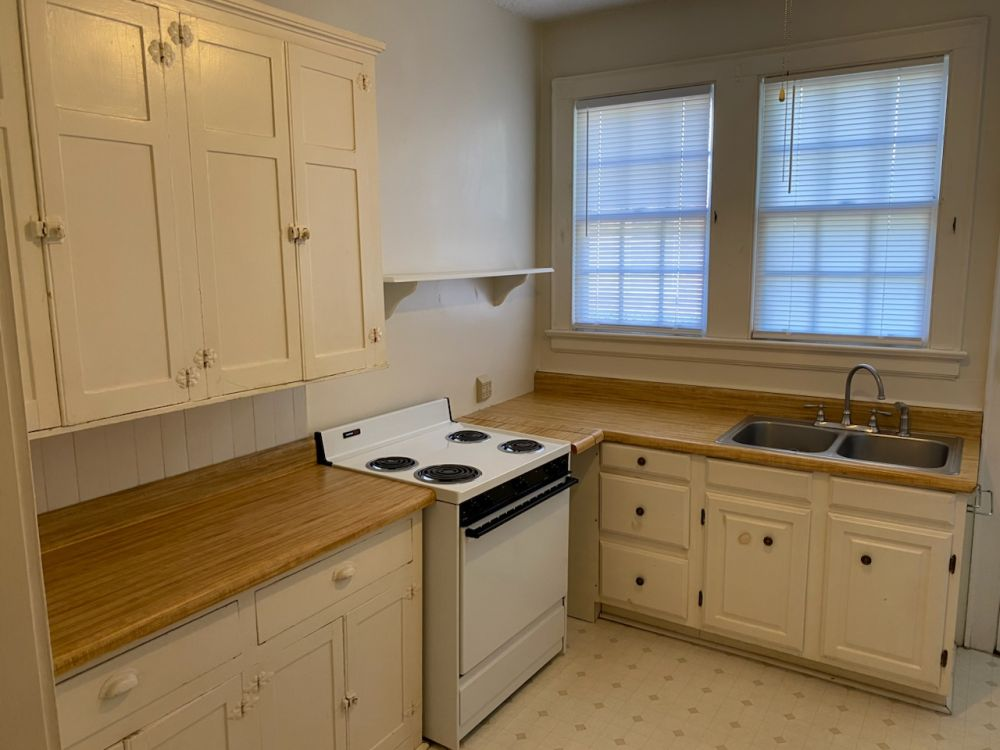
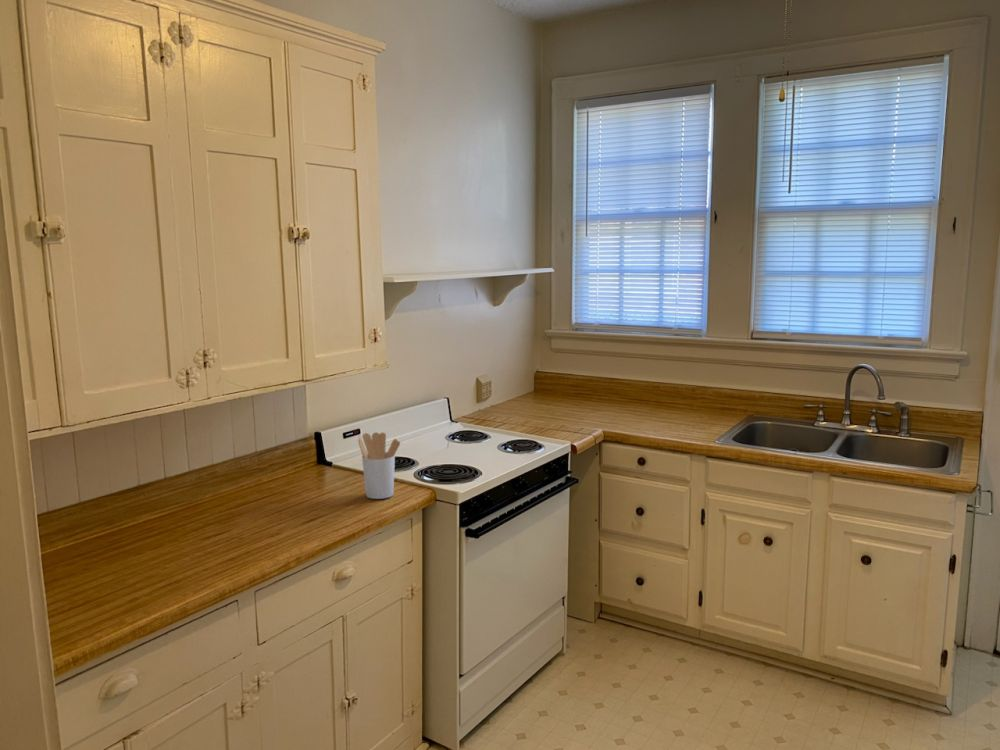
+ utensil holder [357,432,401,500]
